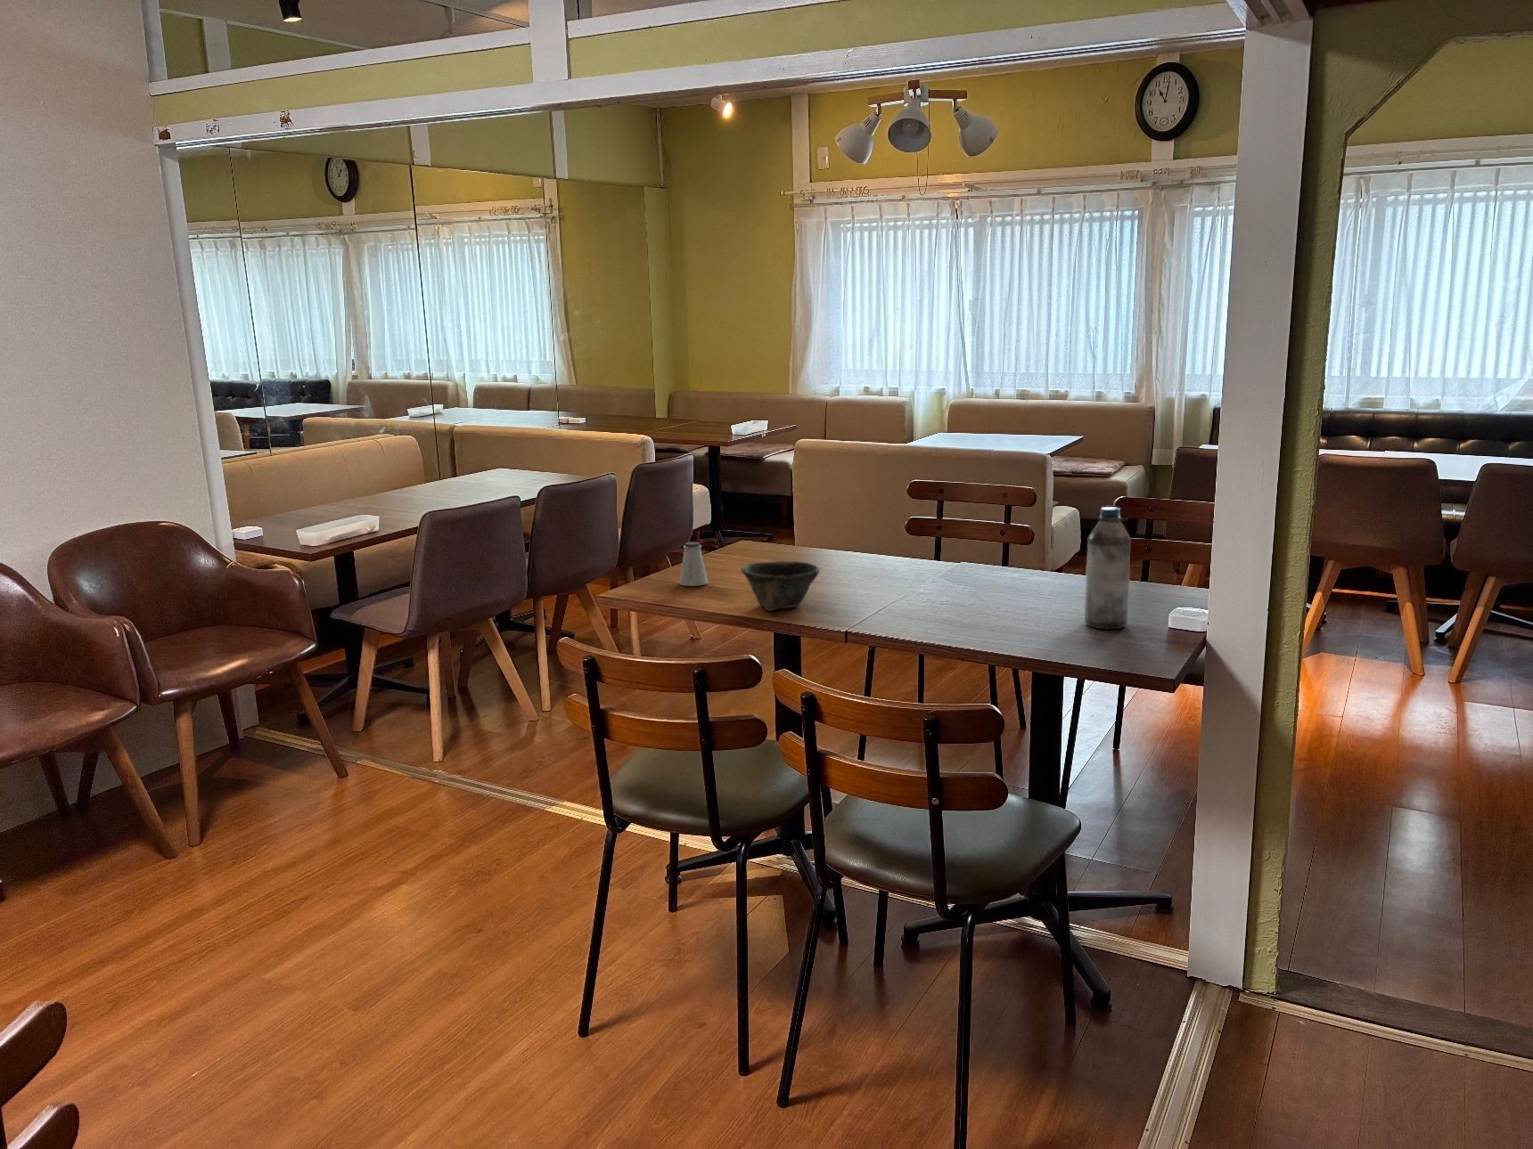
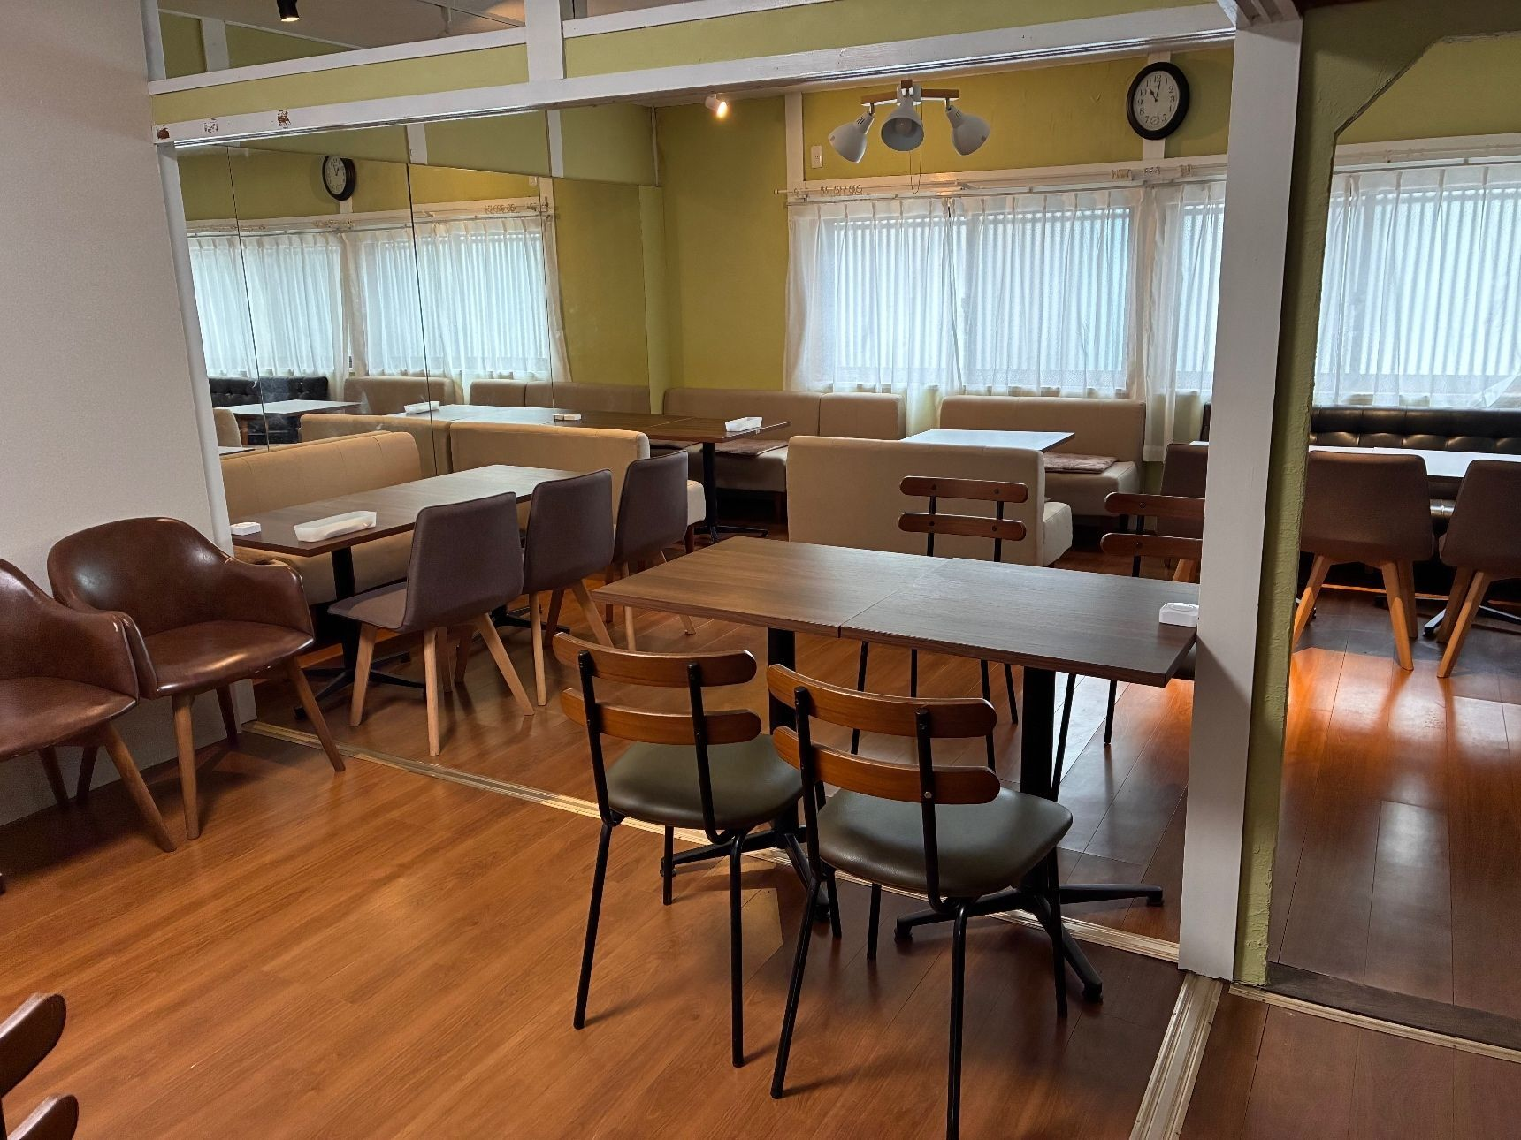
- water bottle [1084,506,1132,630]
- saltshaker [678,541,710,587]
- bowl [741,560,821,612]
